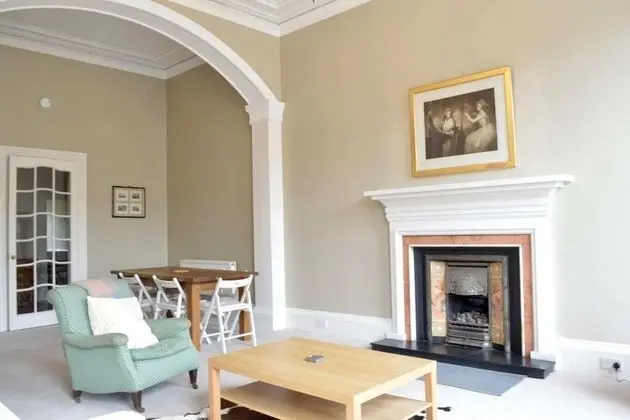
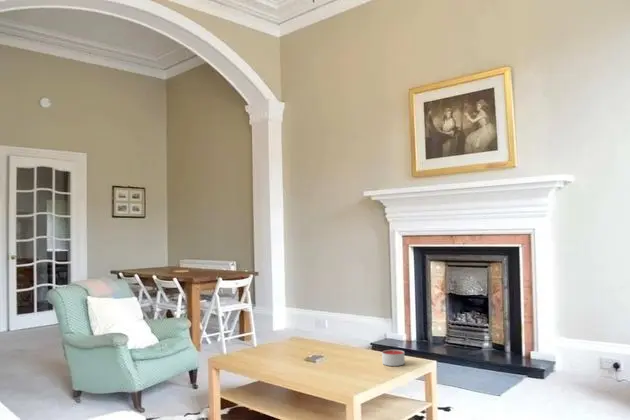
+ candle [381,349,406,367]
